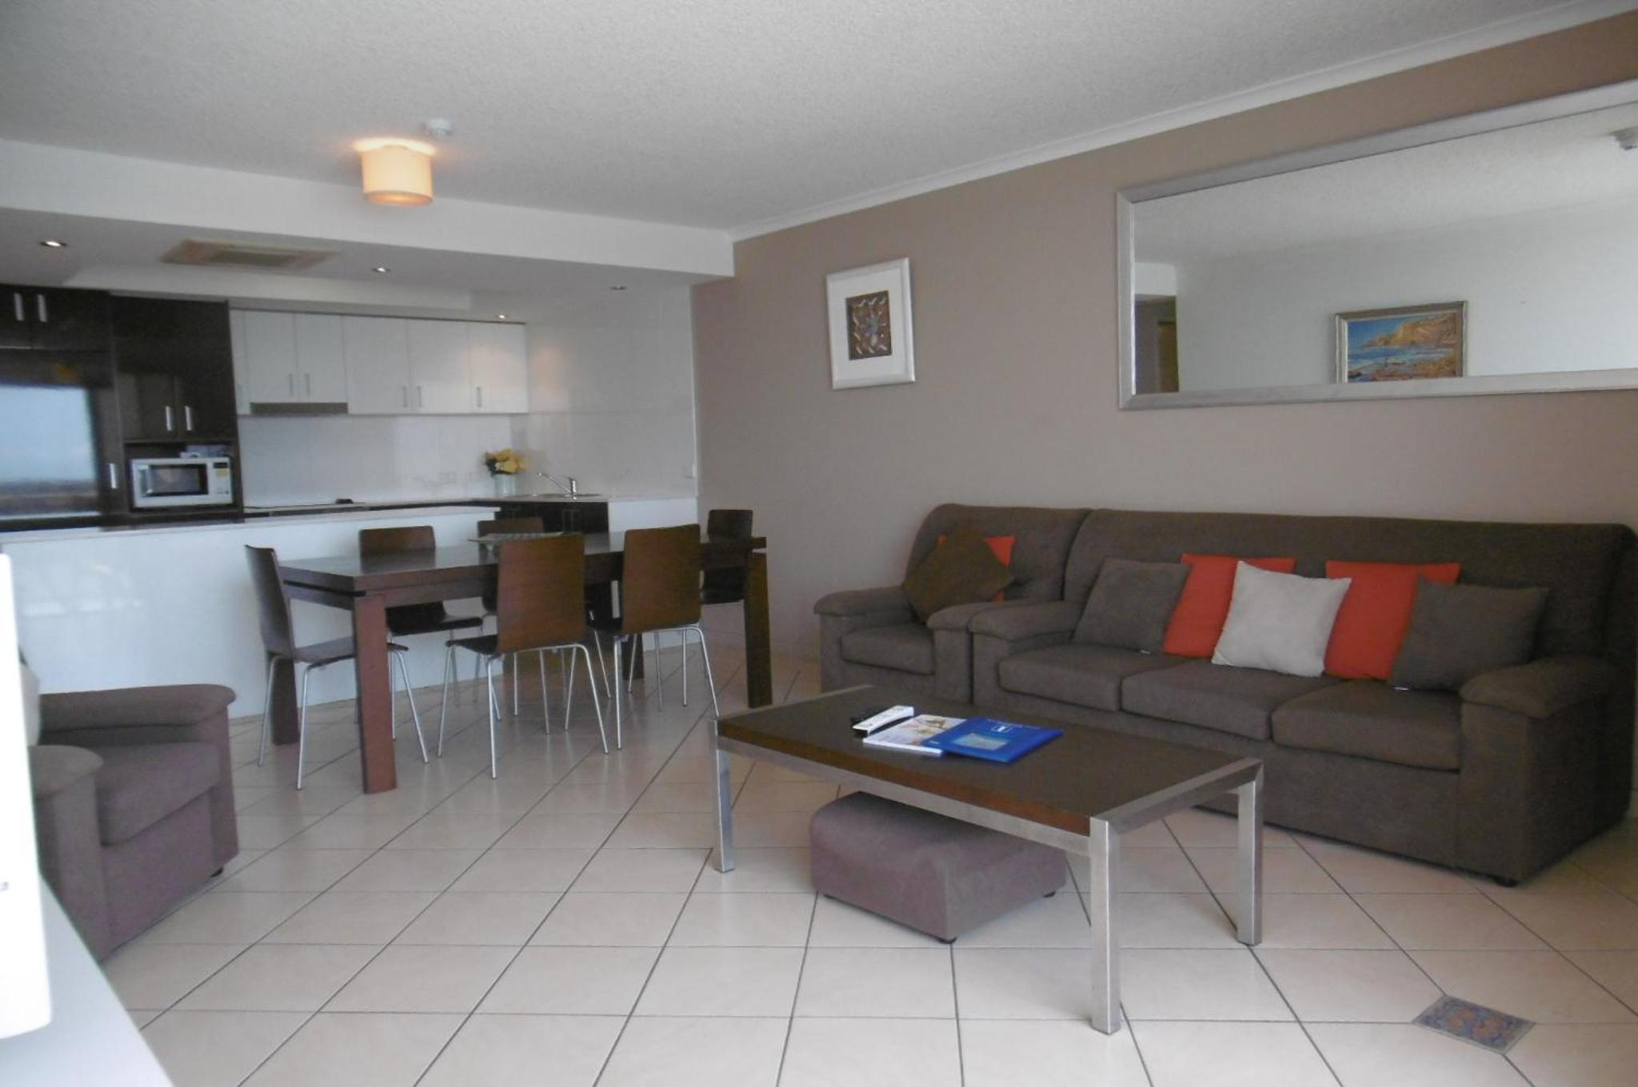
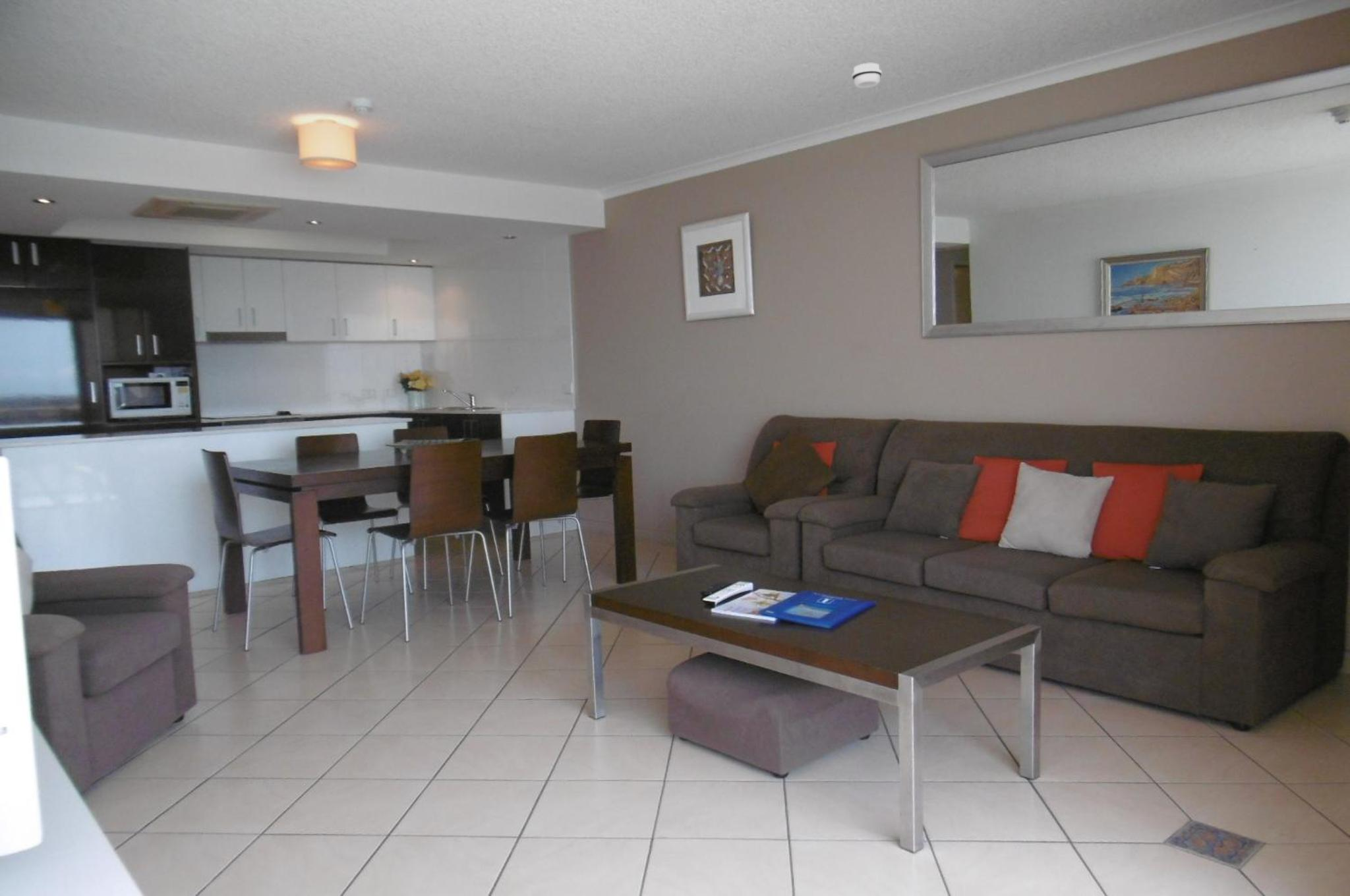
+ smoke detector [852,63,883,88]
